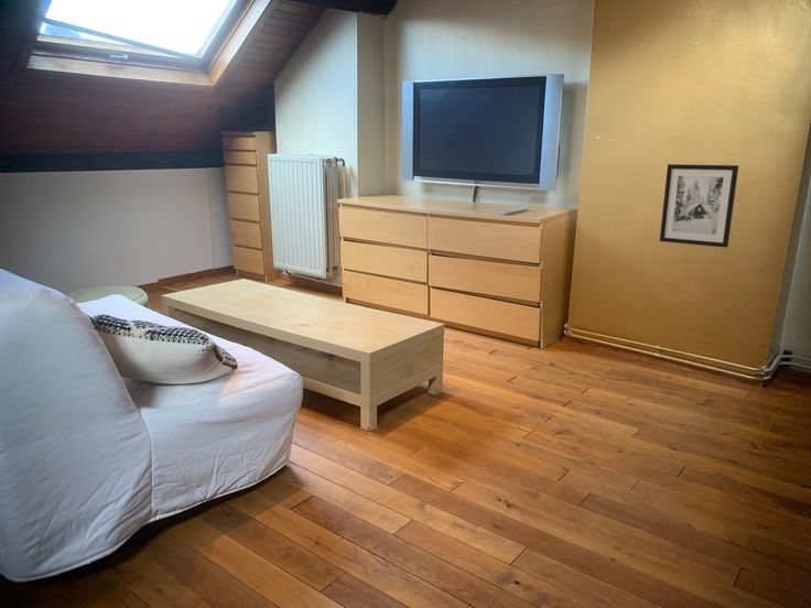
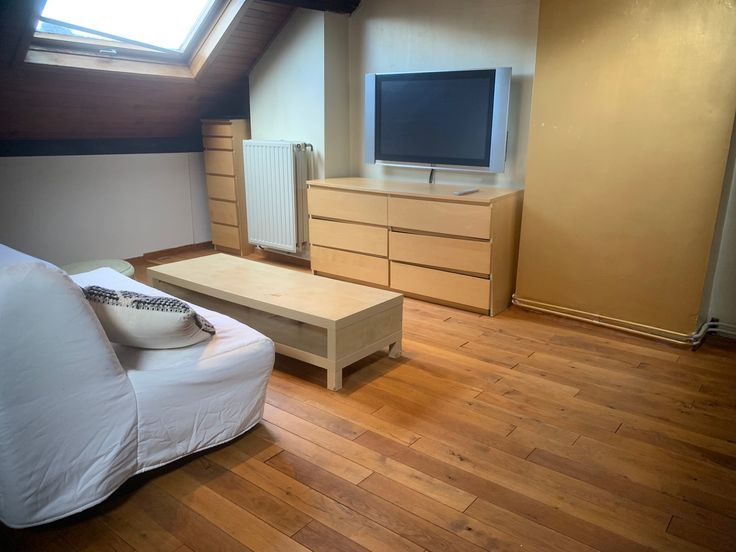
- wall art [659,163,739,249]
